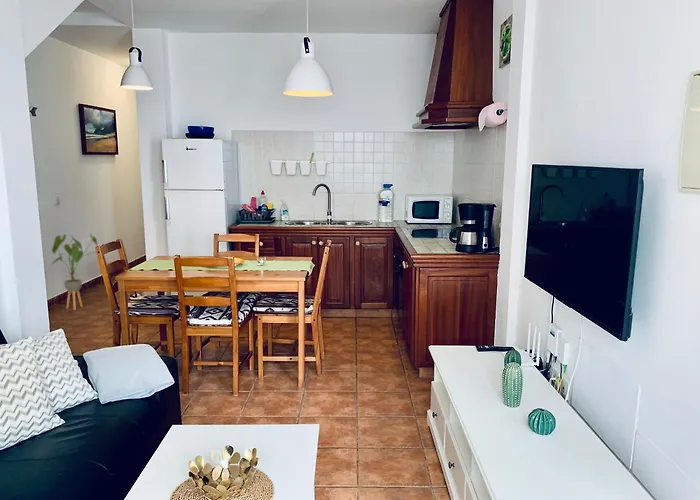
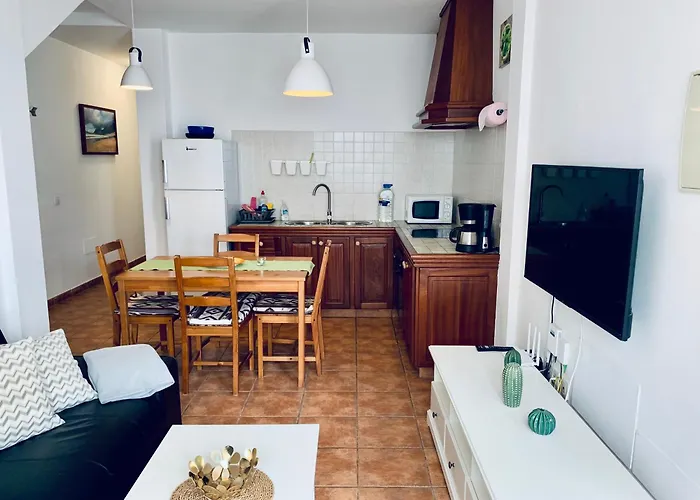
- house plant [49,233,99,311]
